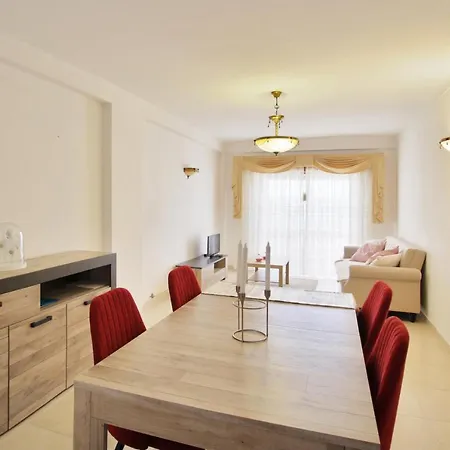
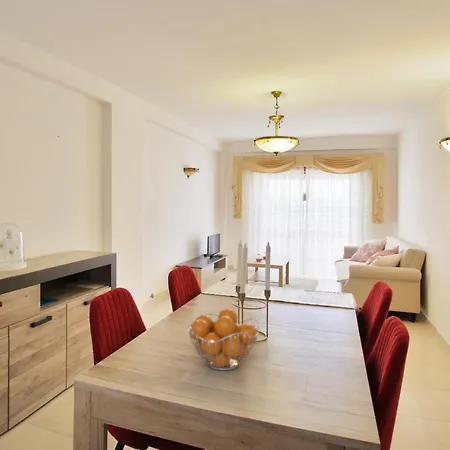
+ fruit basket [187,308,260,371]
